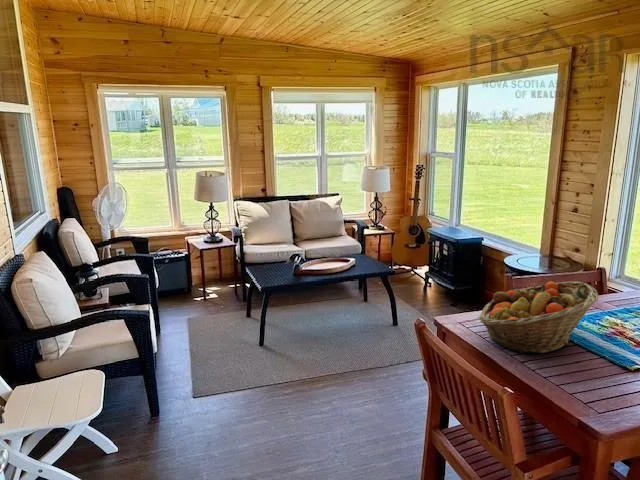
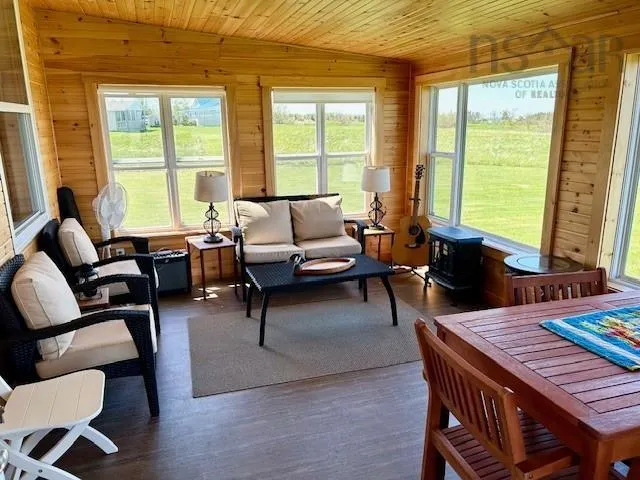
- fruit basket [478,281,599,354]
